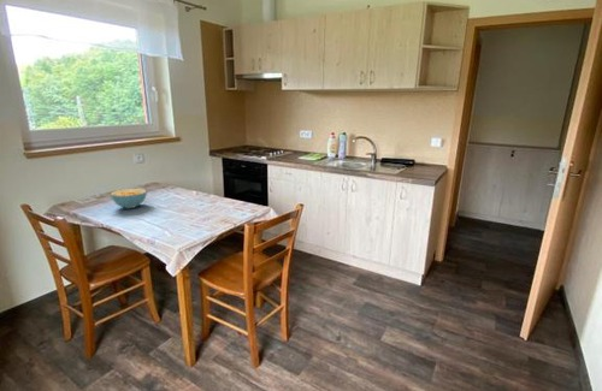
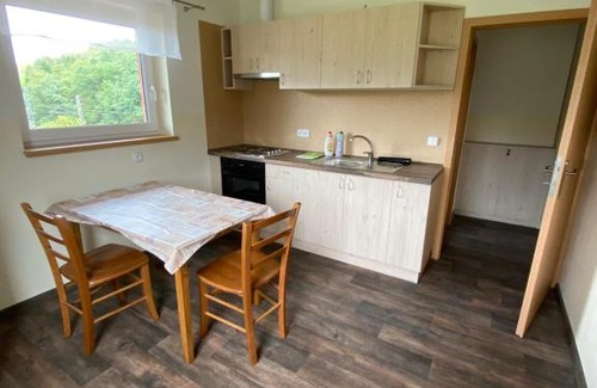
- cereal bowl [110,188,148,209]
